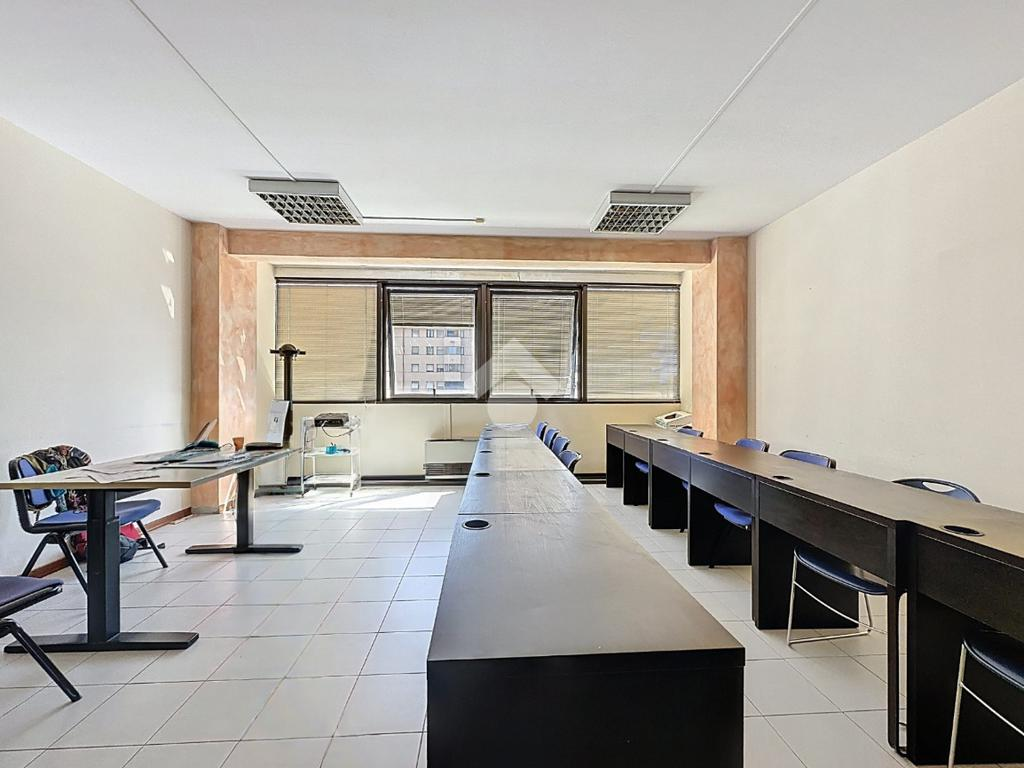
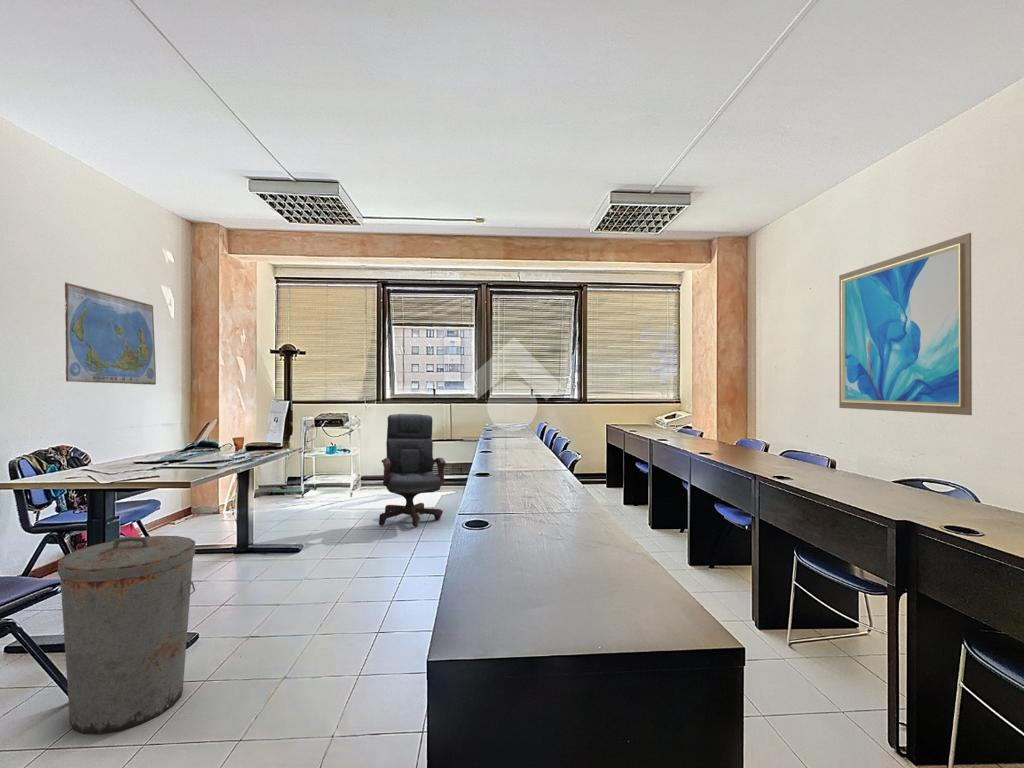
+ office chair [378,413,447,528]
+ wall art [838,232,973,416]
+ trash can [57,535,196,735]
+ world map [64,281,157,386]
